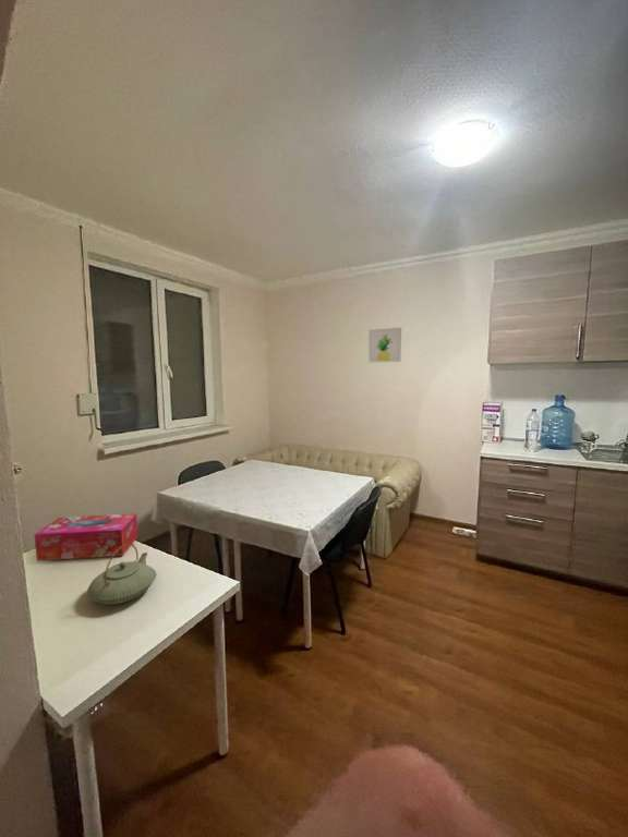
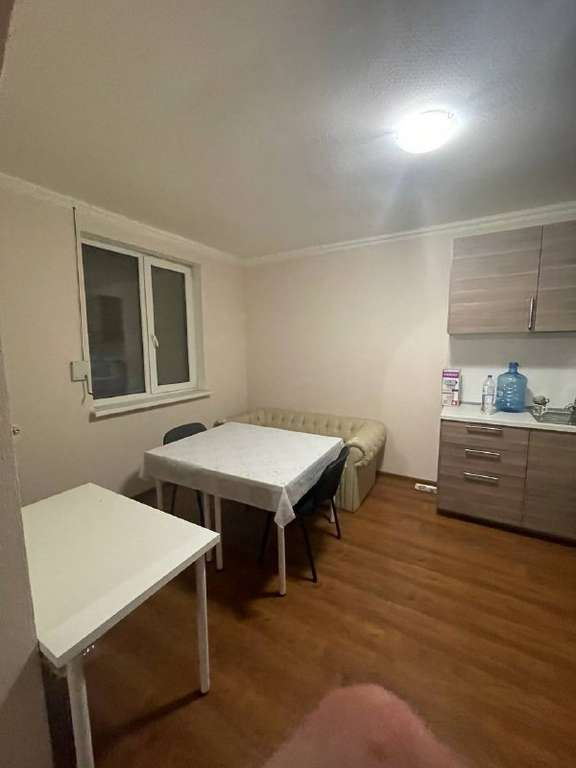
- wall art [367,327,402,364]
- tissue box [33,512,140,562]
- teapot [86,544,158,606]
